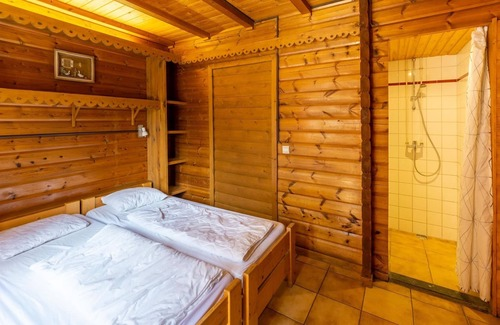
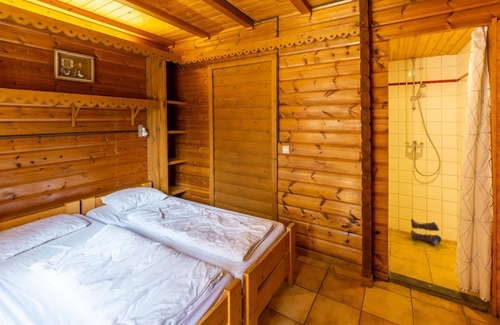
+ boots [410,218,442,248]
